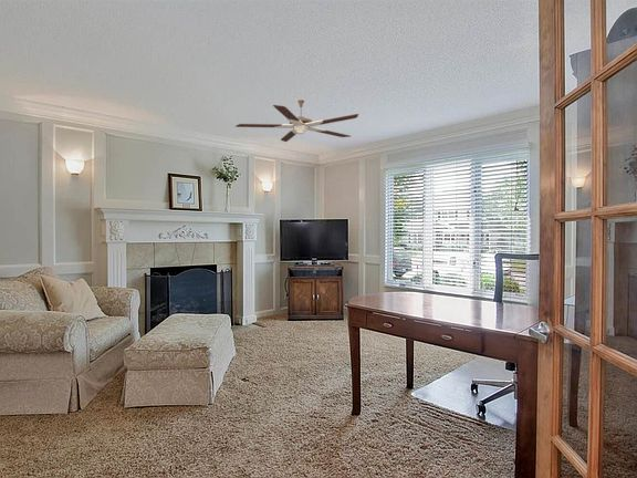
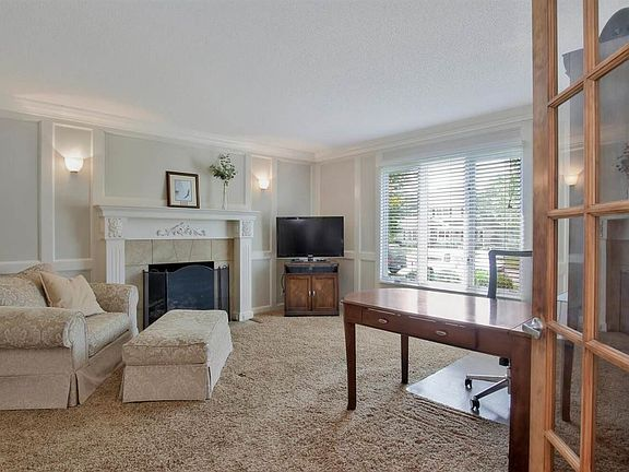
- ceiling fan [234,98,359,143]
